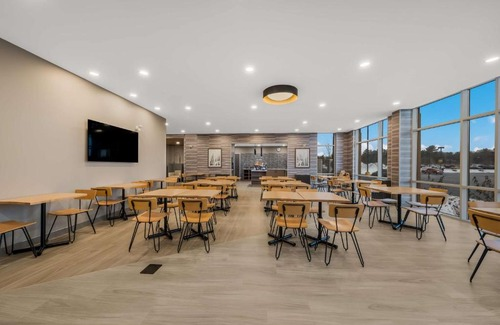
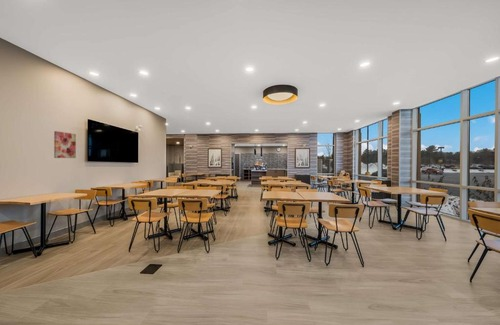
+ wall art [53,130,77,159]
